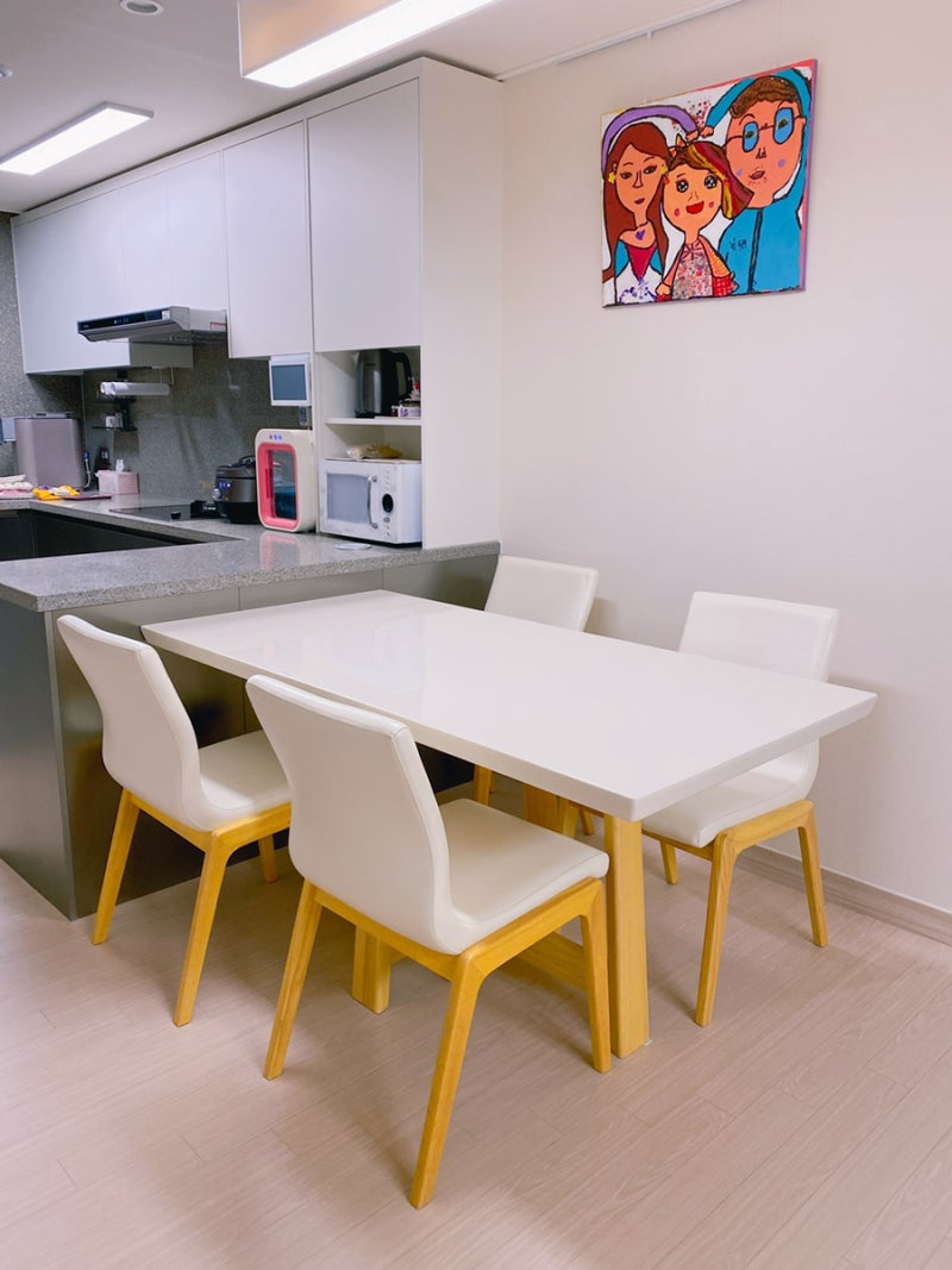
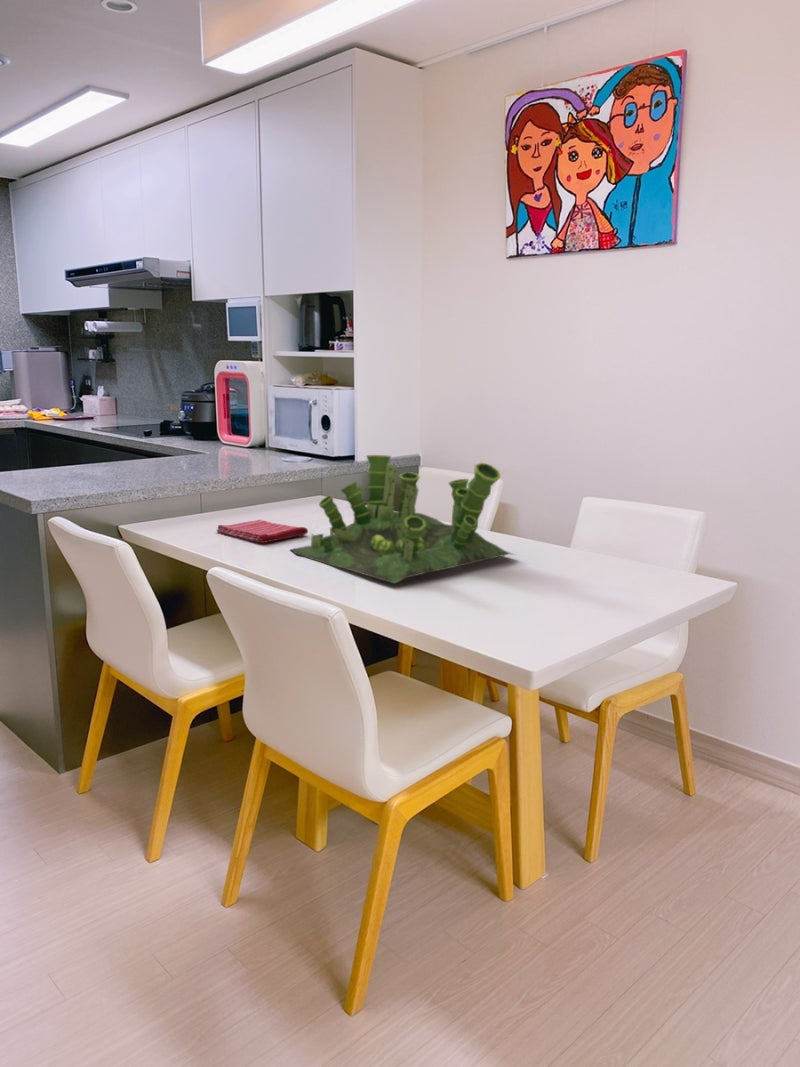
+ dish towel [216,519,309,544]
+ plant [289,454,516,584]
